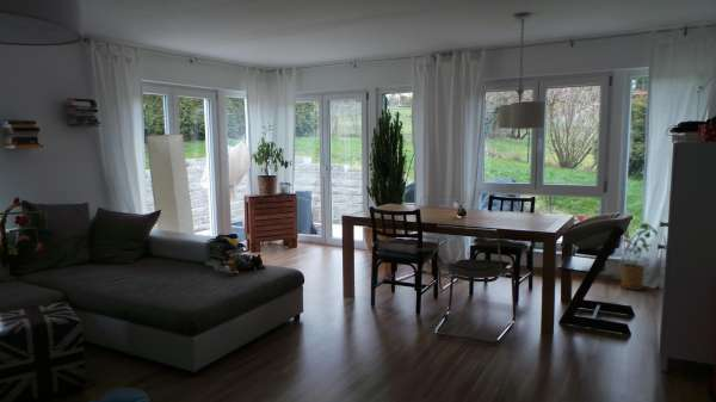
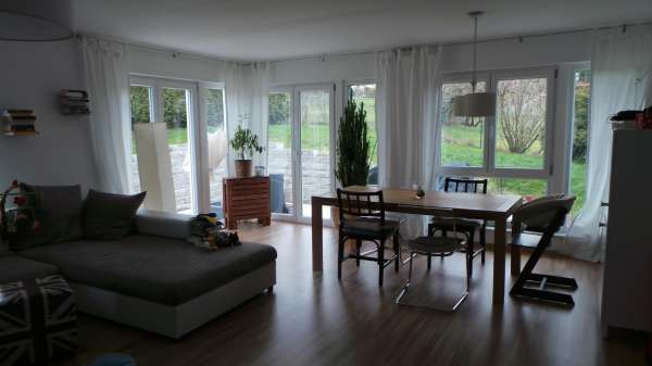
- house plant [619,222,661,291]
